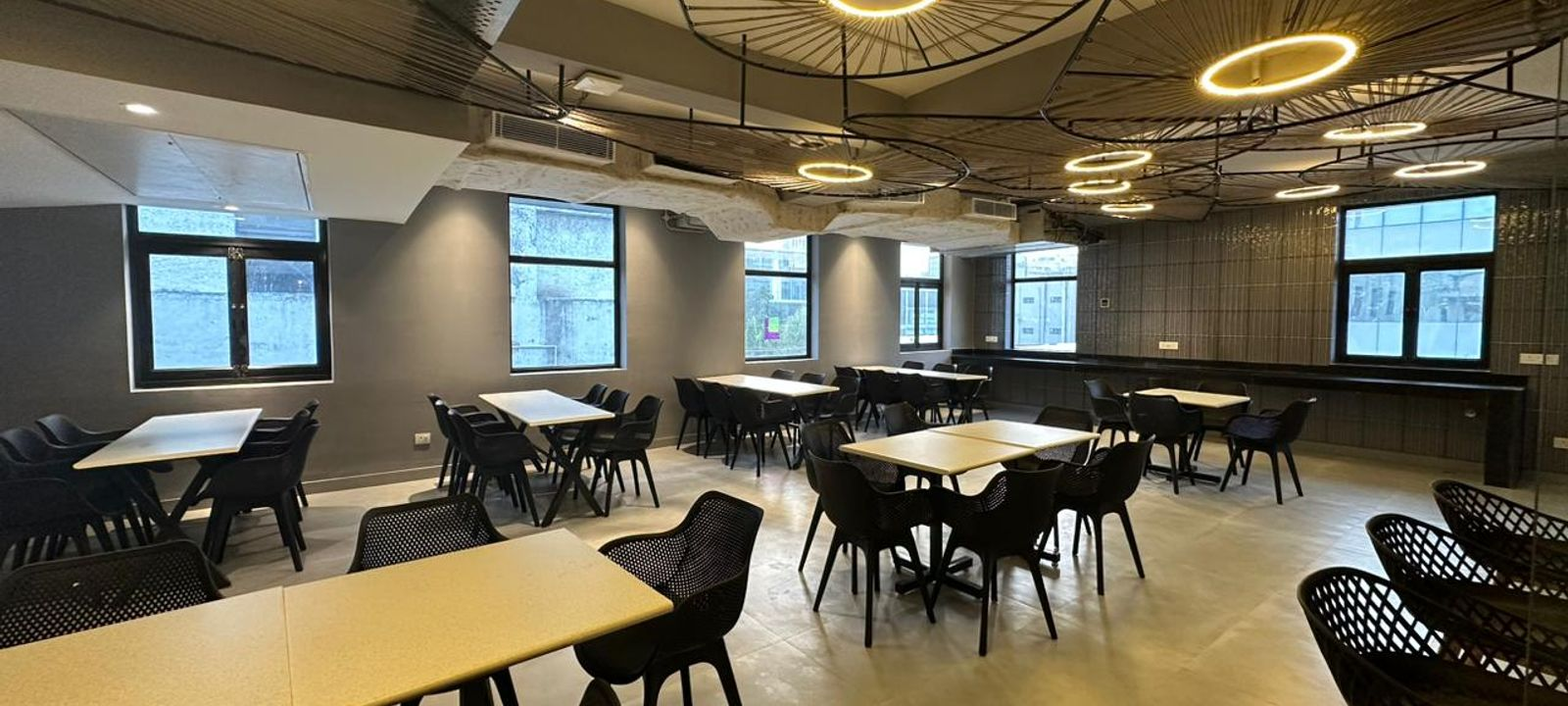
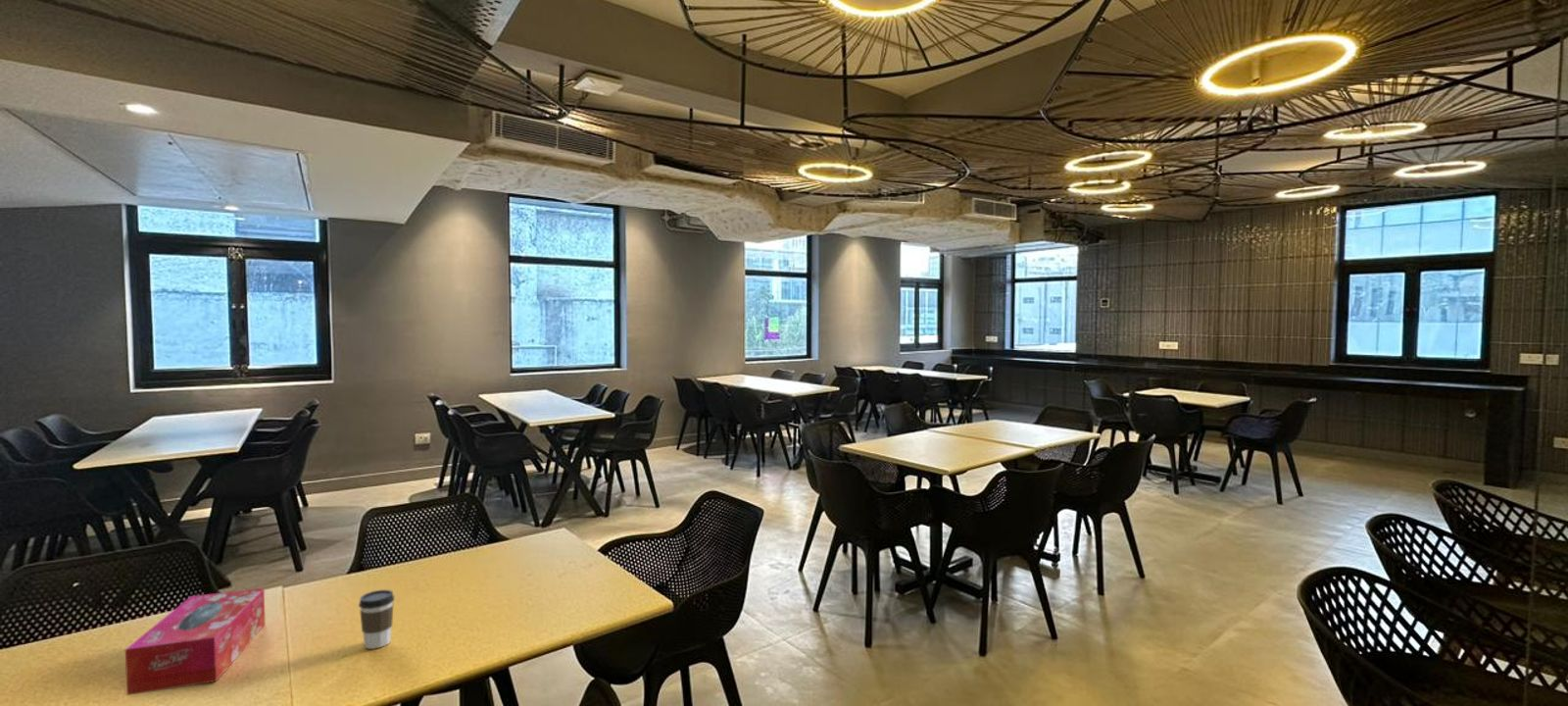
+ coffee cup [358,588,395,650]
+ tissue box [124,587,267,696]
